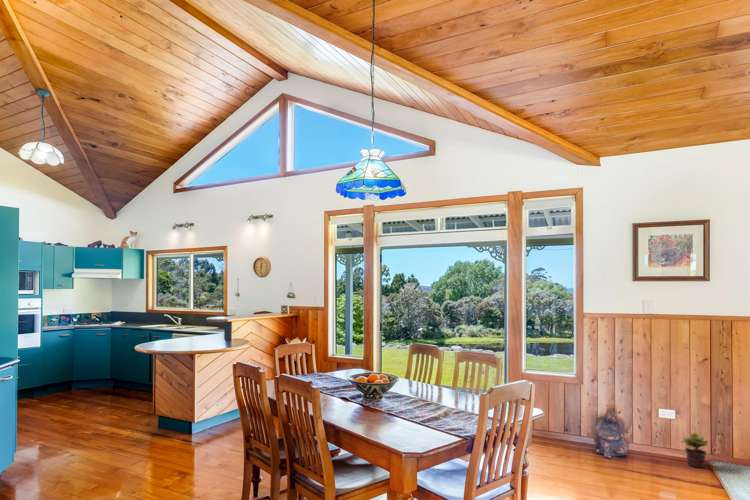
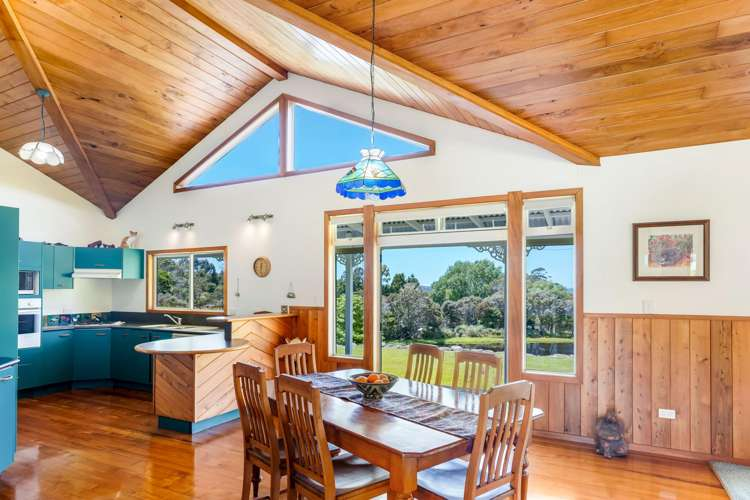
- potted plant [680,432,709,469]
